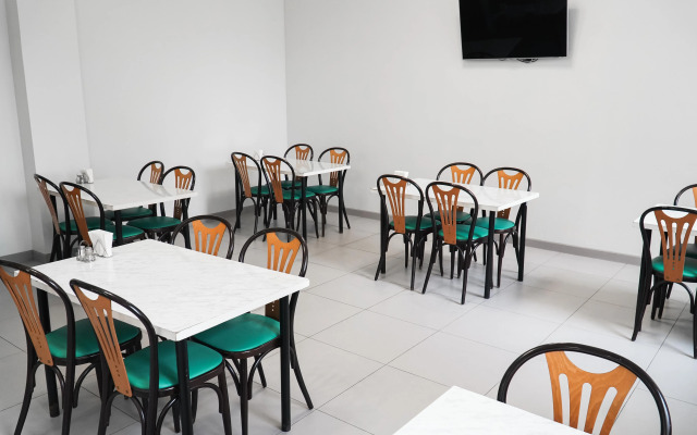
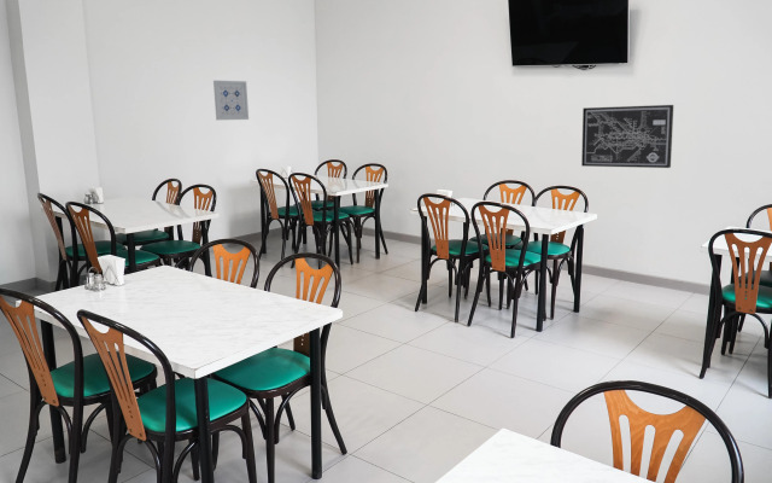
+ wall art [212,80,250,121]
+ wall art [580,104,674,169]
